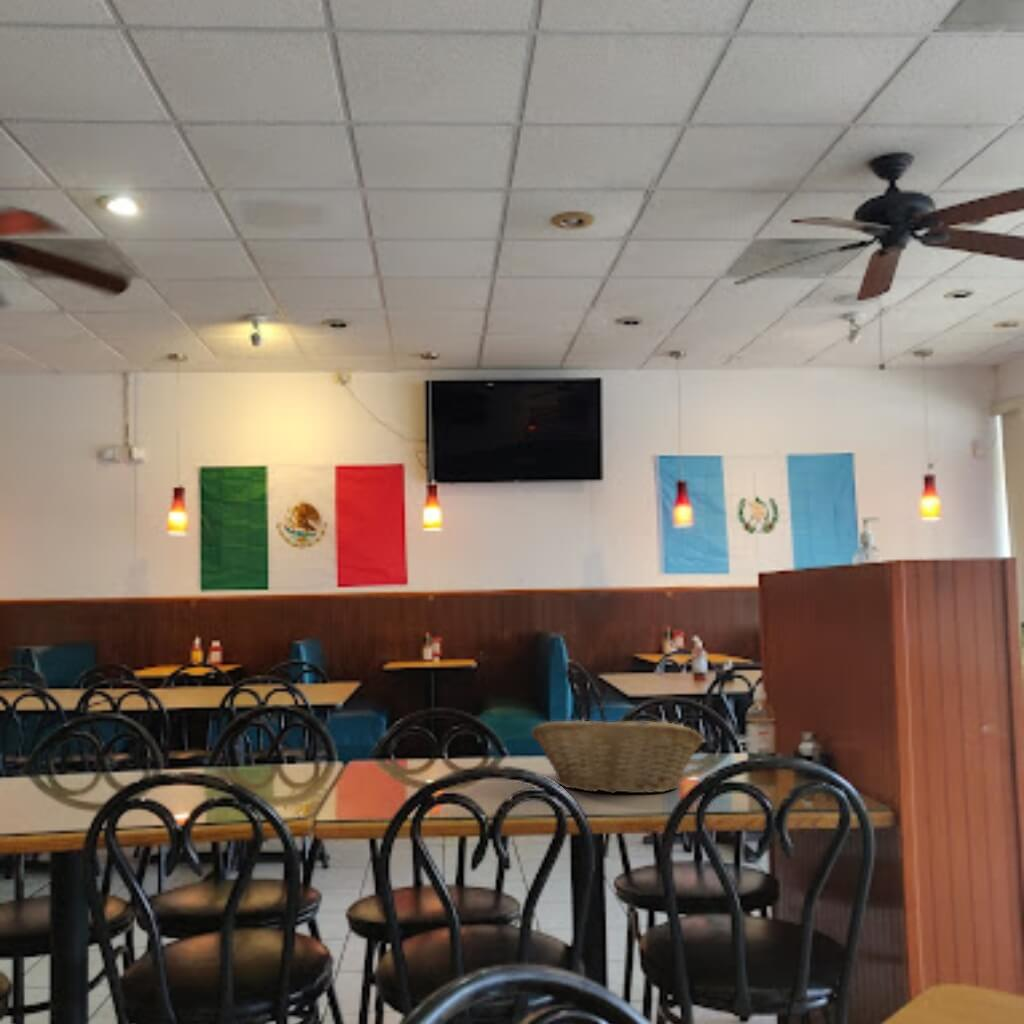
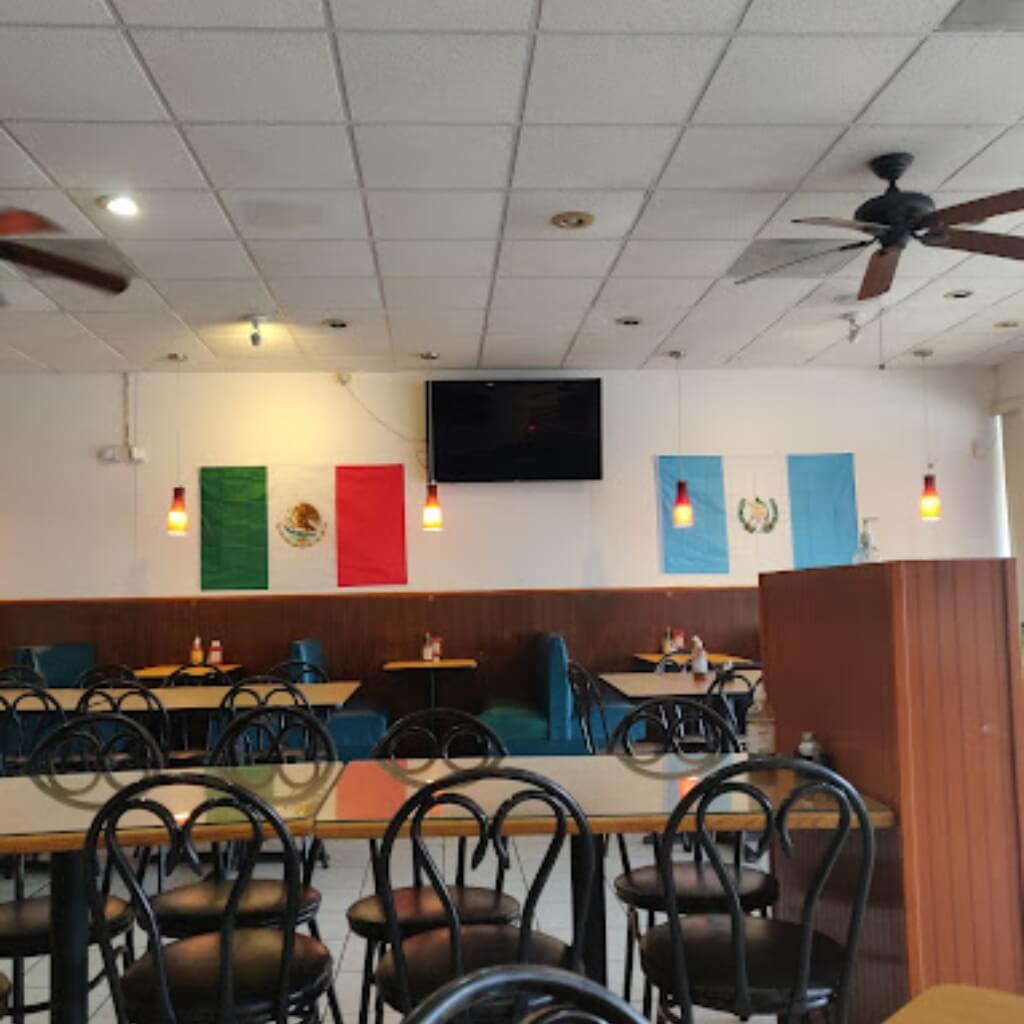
- fruit basket [530,719,704,795]
